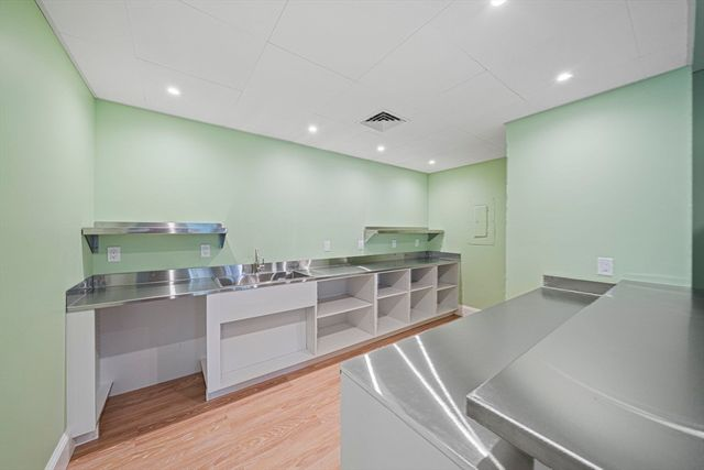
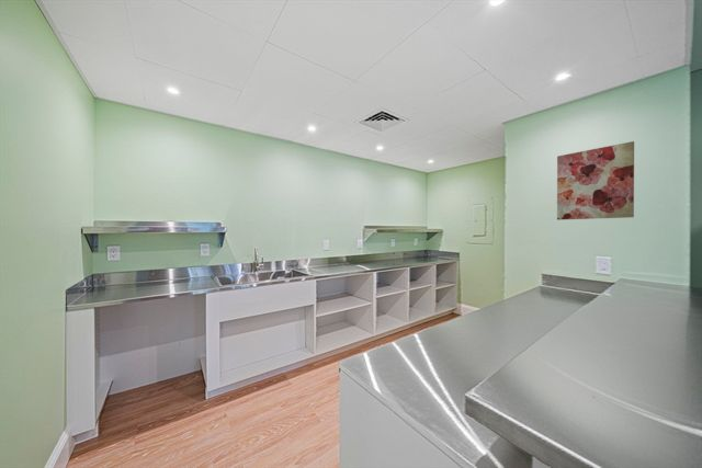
+ wall art [556,140,635,221]
